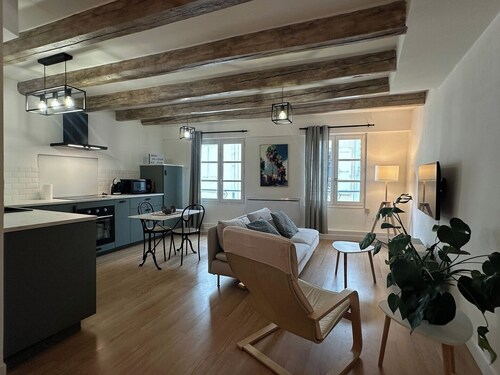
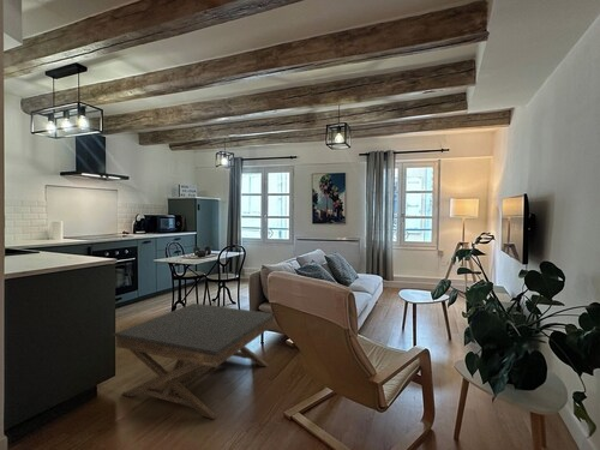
+ coffee table [110,302,275,420]
